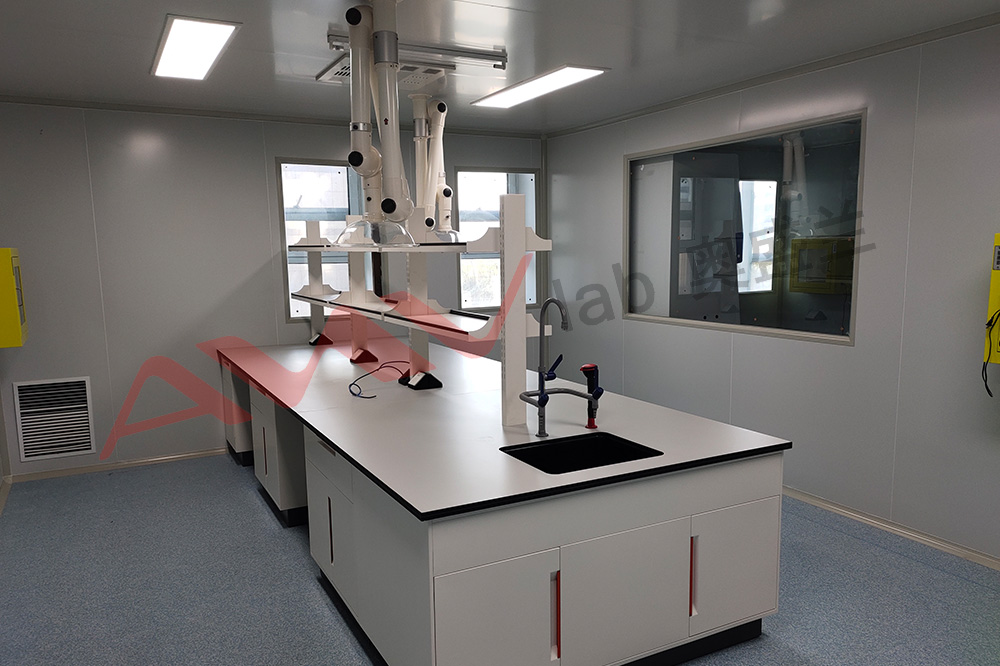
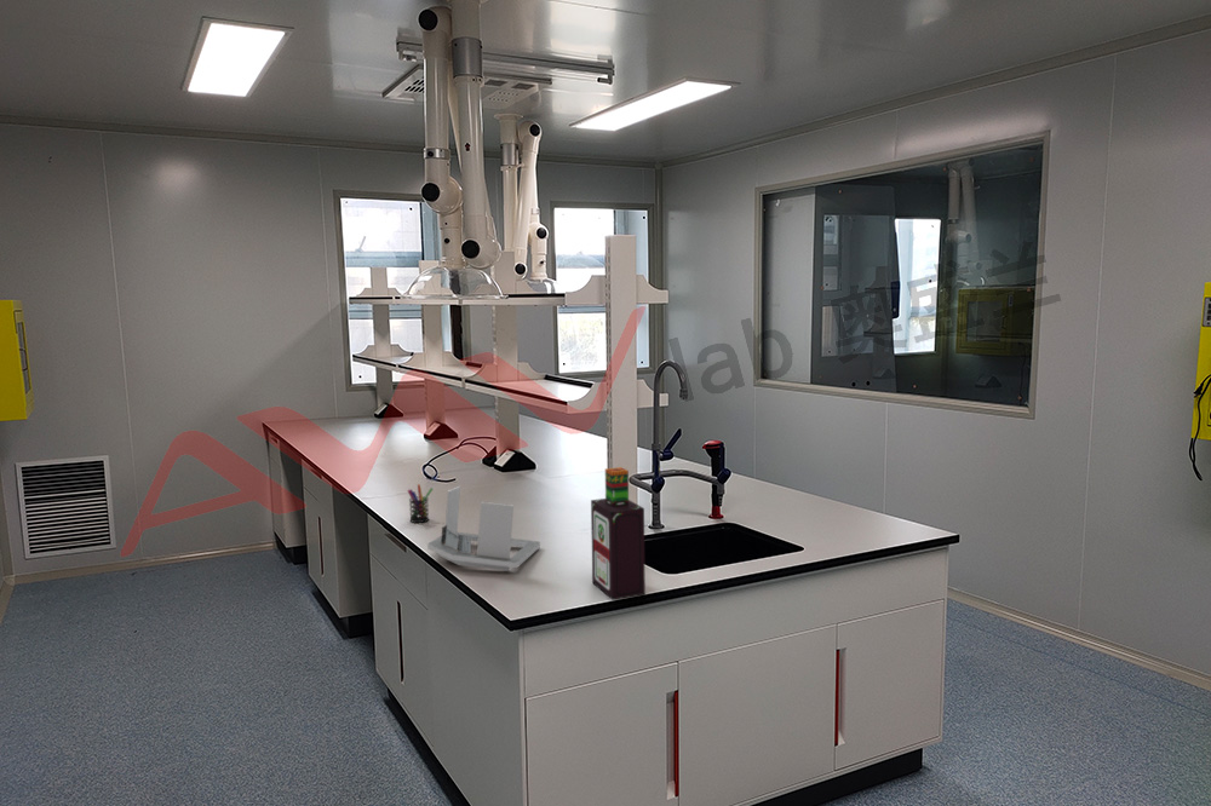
+ bottle [590,466,647,601]
+ paper towel holder [426,485,541,572]
+ pen holder [407,483,434,524]
